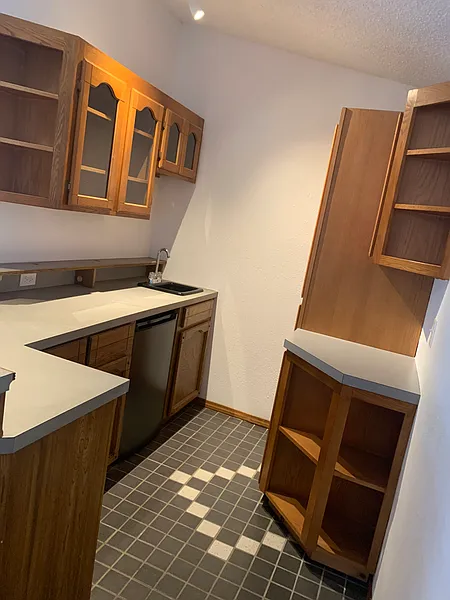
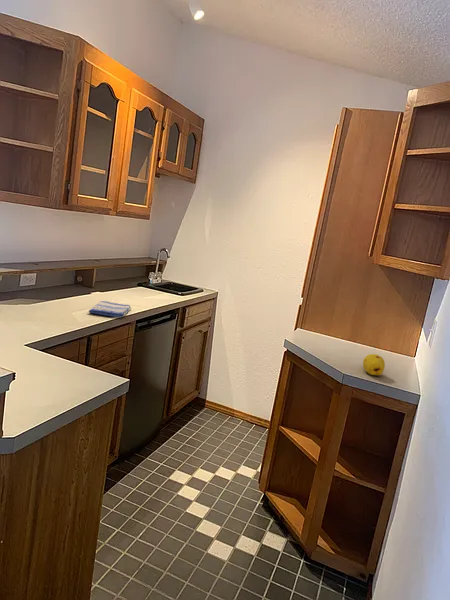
+ fruit [362,353,386,376]
+ dish towel [88,300,132,319]
